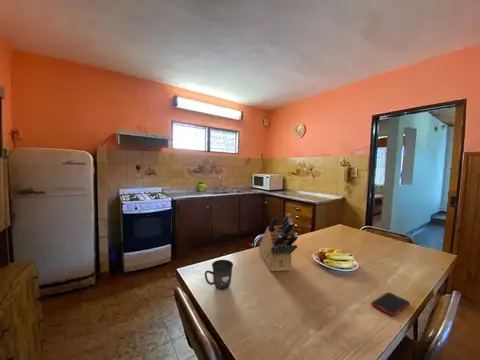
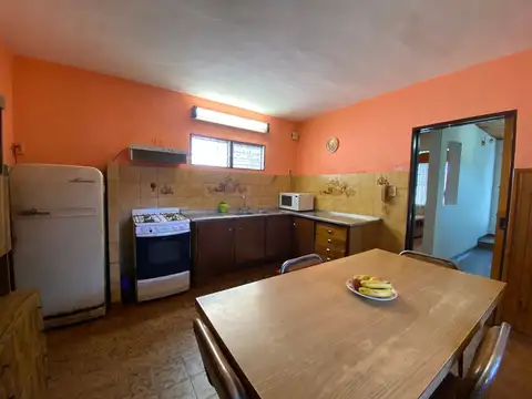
- mug [204,259,234,291]
- cell phone [370,291,411,317]
- knife block [258,212,299,272]
